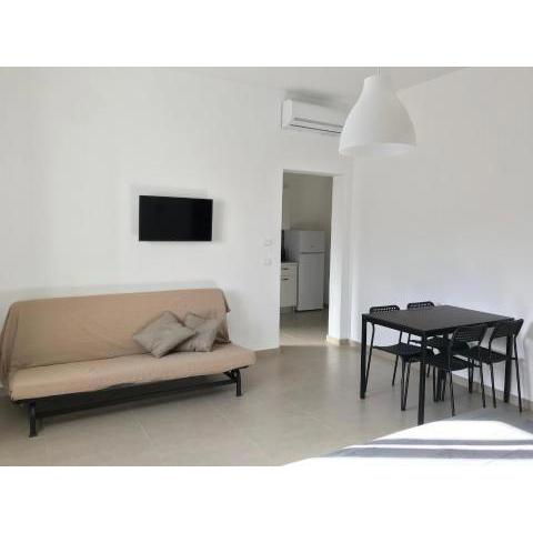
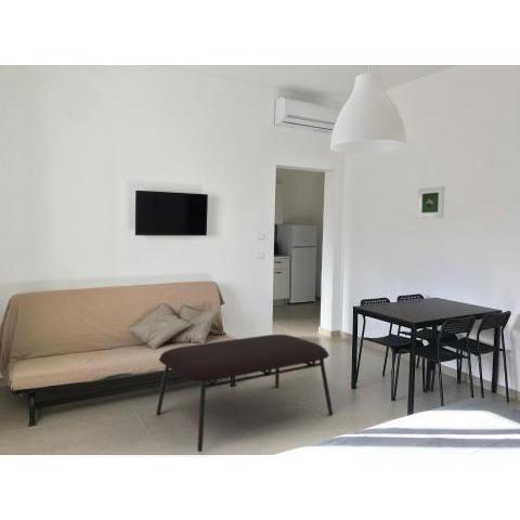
+ coffee table [155,334,334,453]
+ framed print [416,185,445,220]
